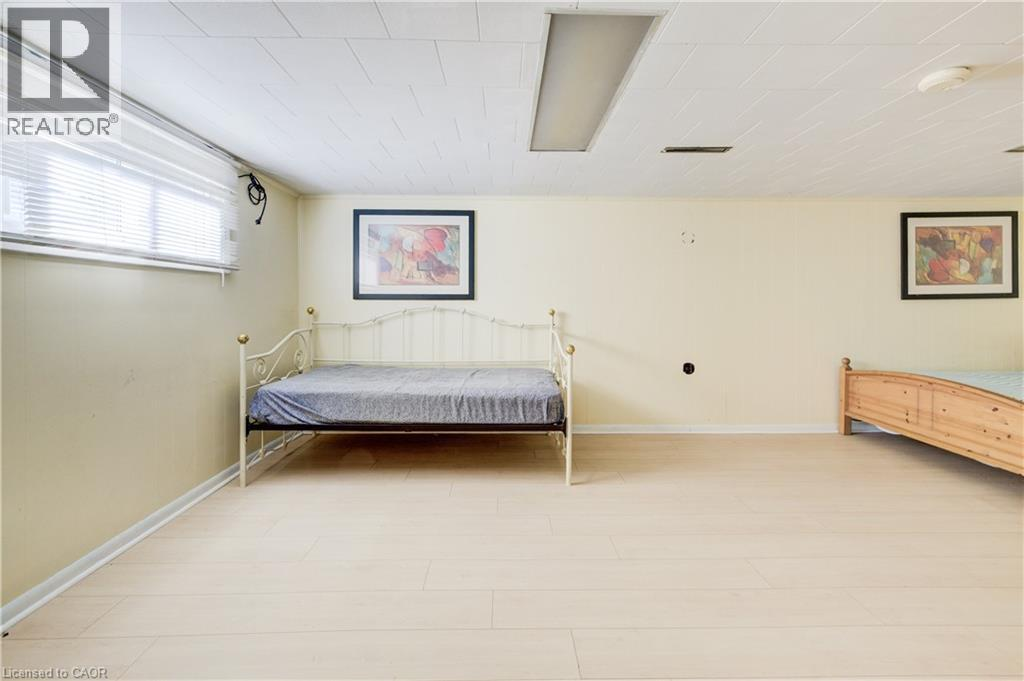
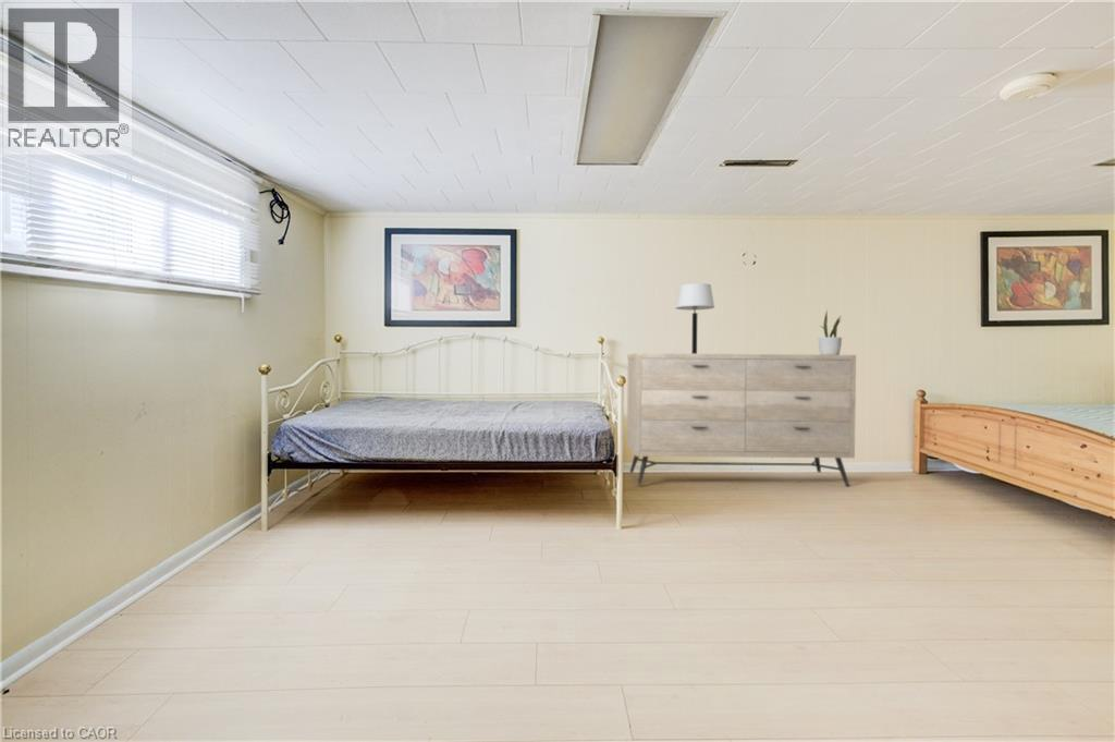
+ table lamp [674,282,715,354]
+ potted plant [818,308,843,355]
+ dresser [626,352,857,487]
